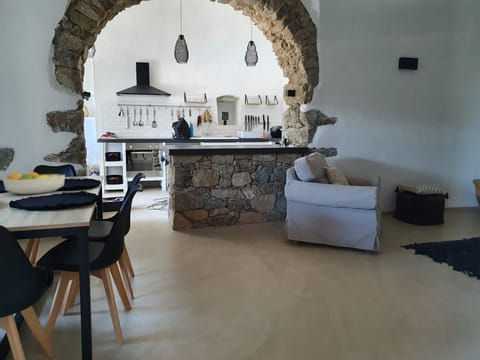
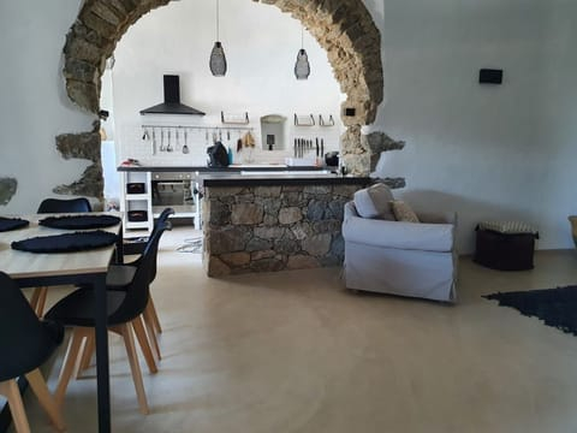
- fruit bowl [2,170,66,195]
